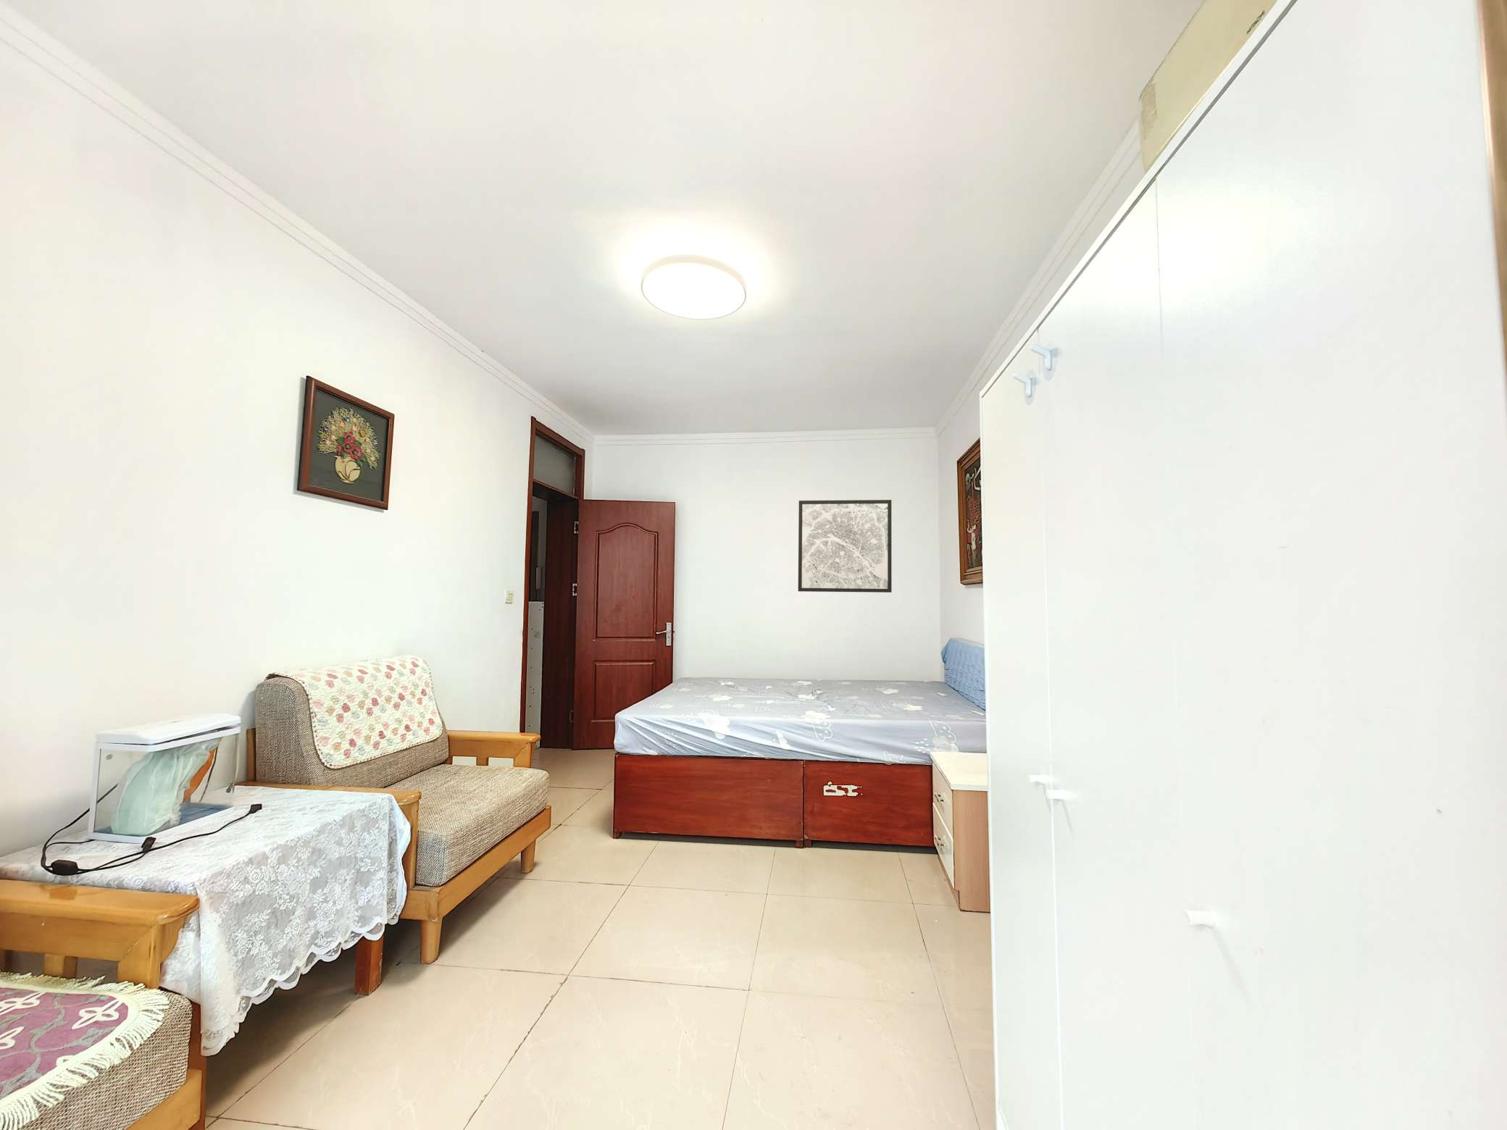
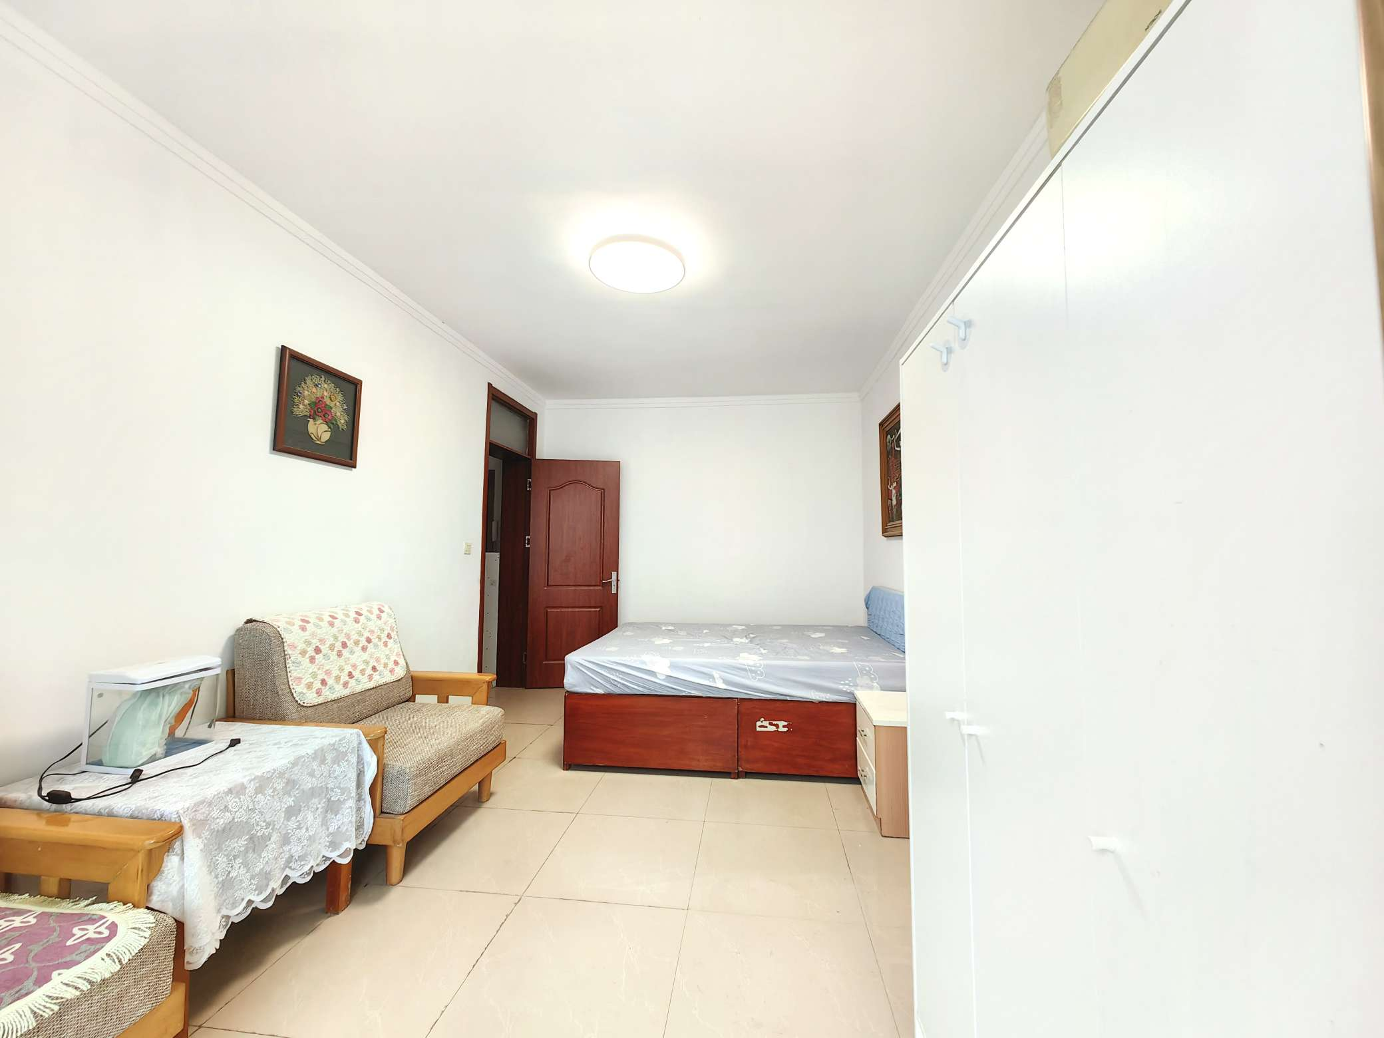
- wall art [797,499,892,593]
